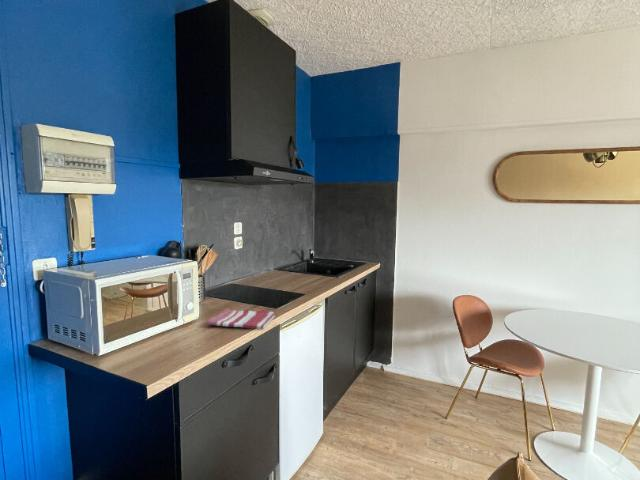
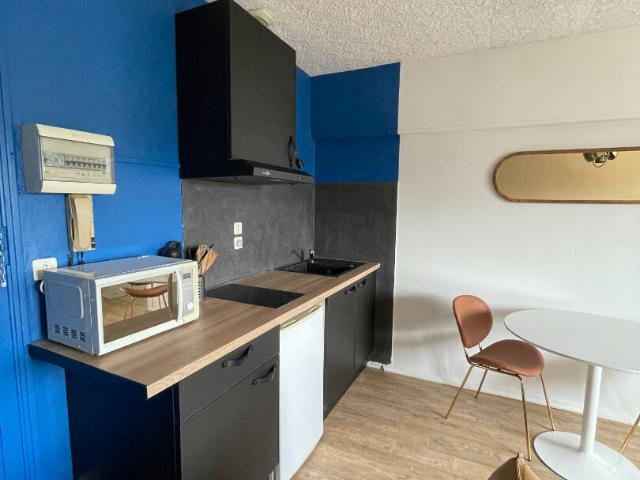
- dish towel [206,307,276,330]
